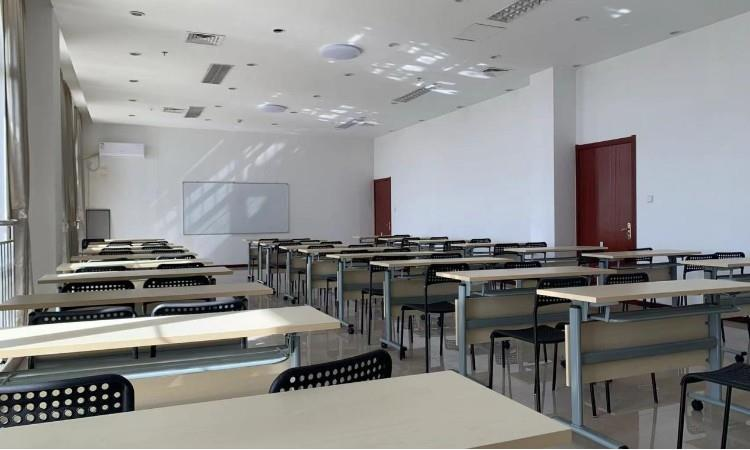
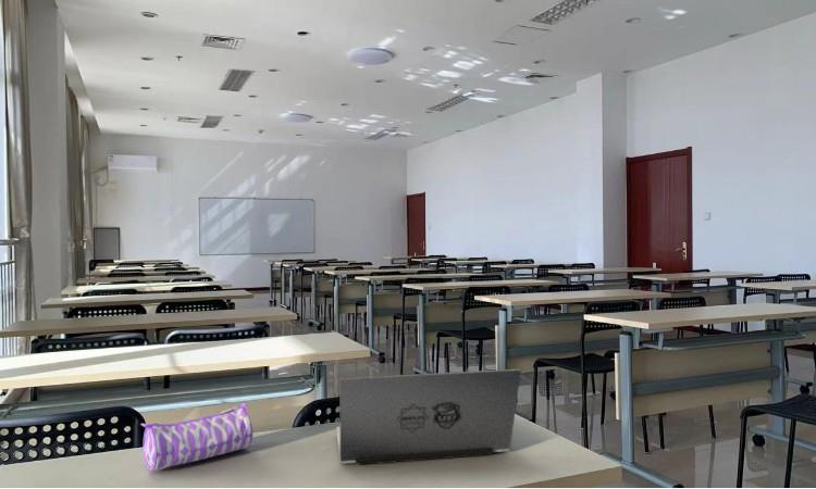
+ pencil case [139,402,254,472]
+ laptop [335,367,522,466]
